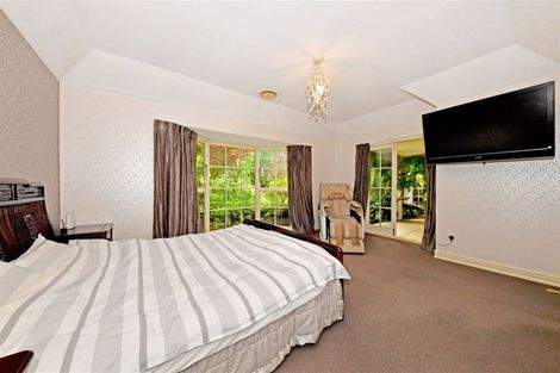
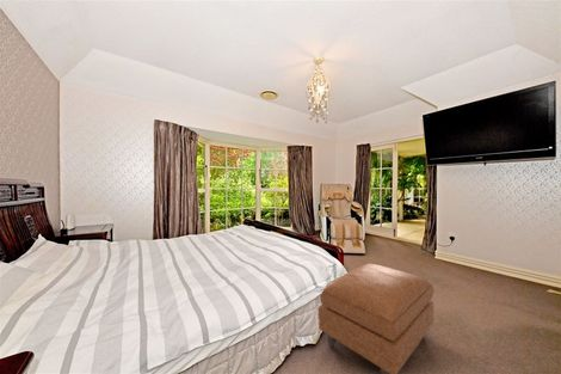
+ ottoman [318,263,434,374]
